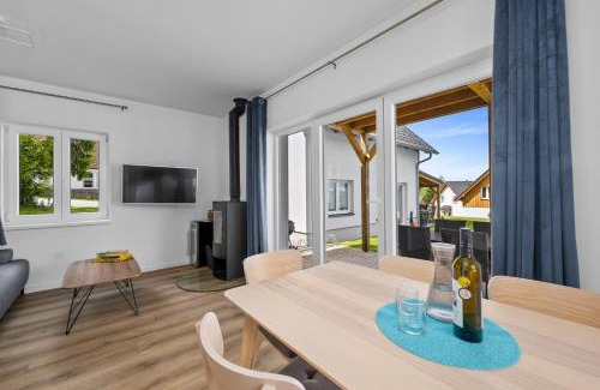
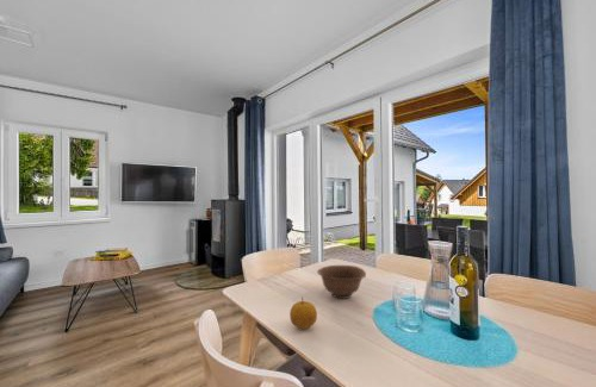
+ fruit [288,295,318,330]
+ bowl [316,264,367,300]
